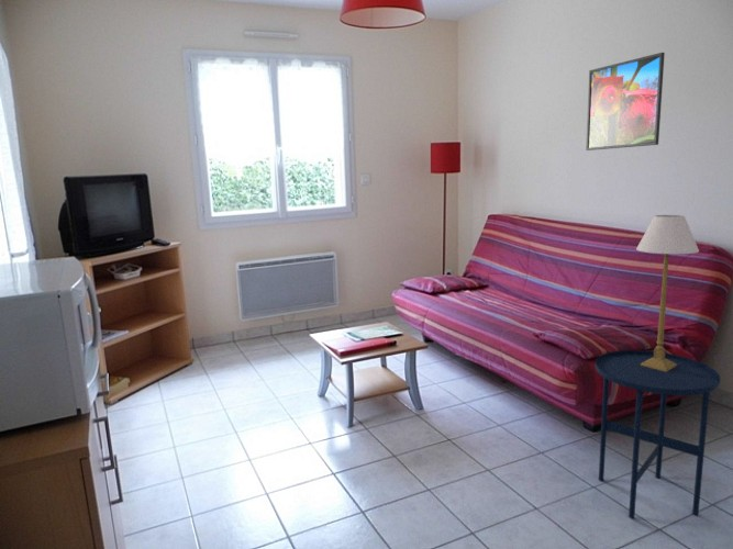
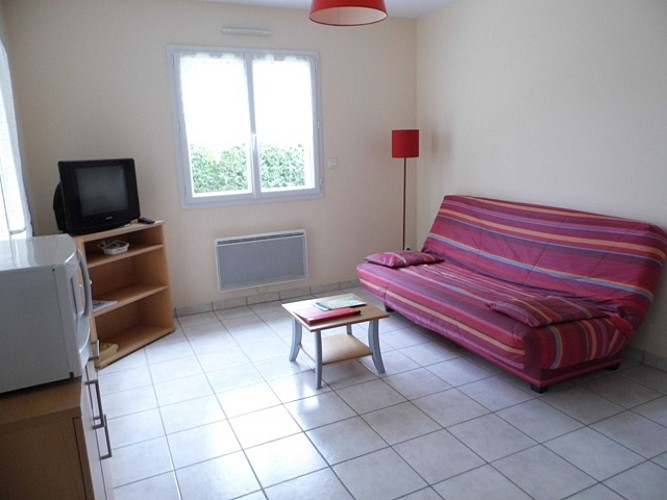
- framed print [585,52,666,152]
- side table [595,349,721,519]
- table lamp [635,214,700,372]
